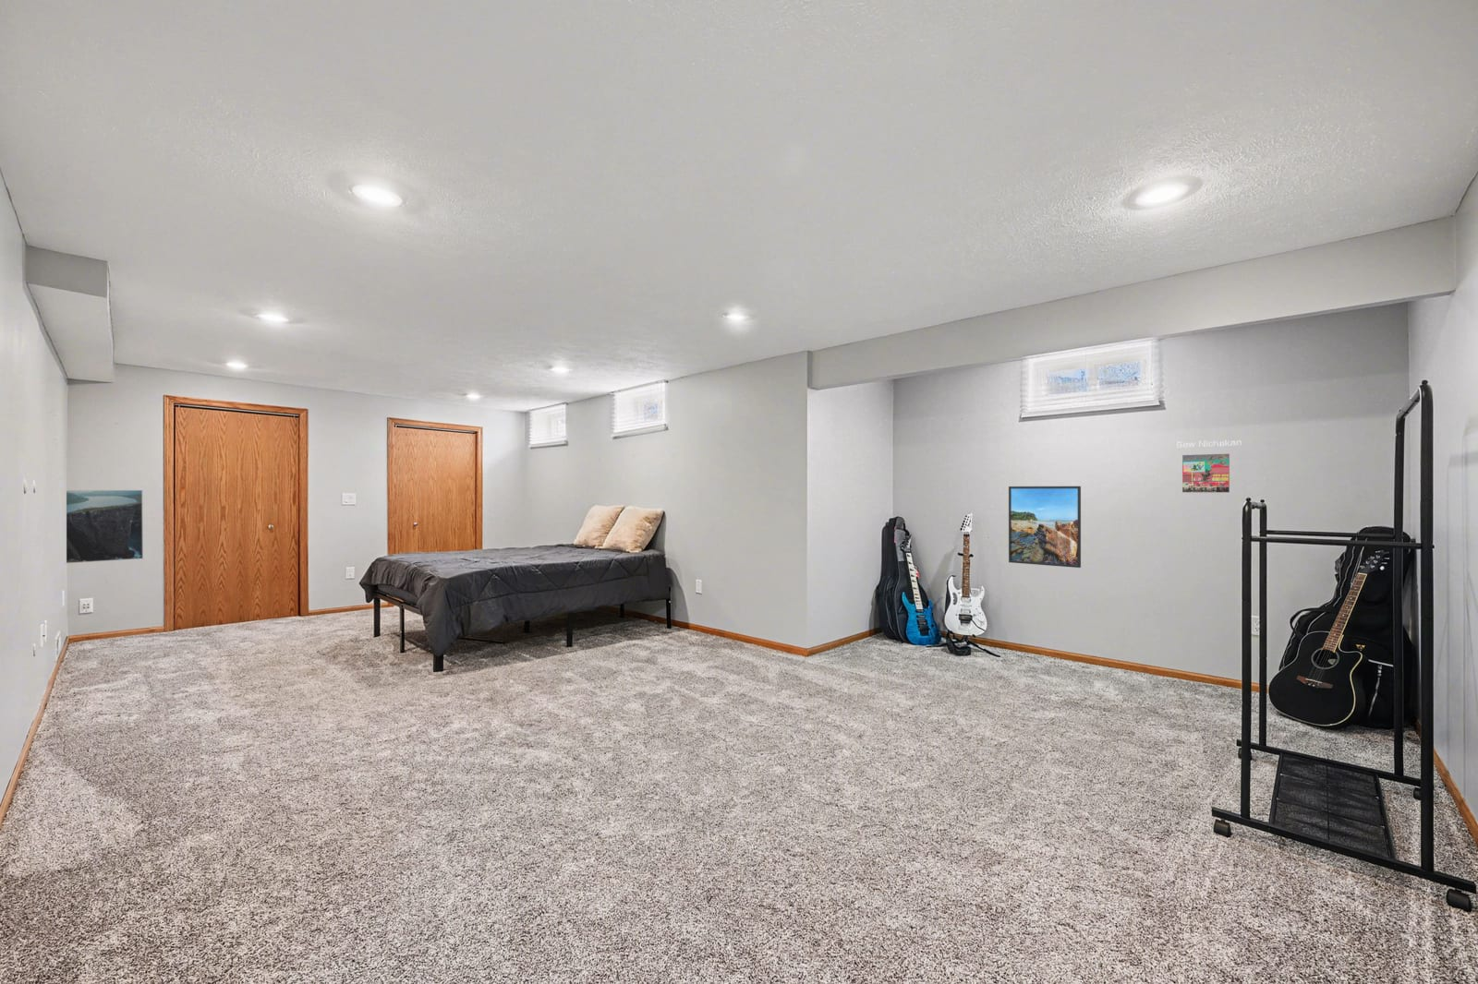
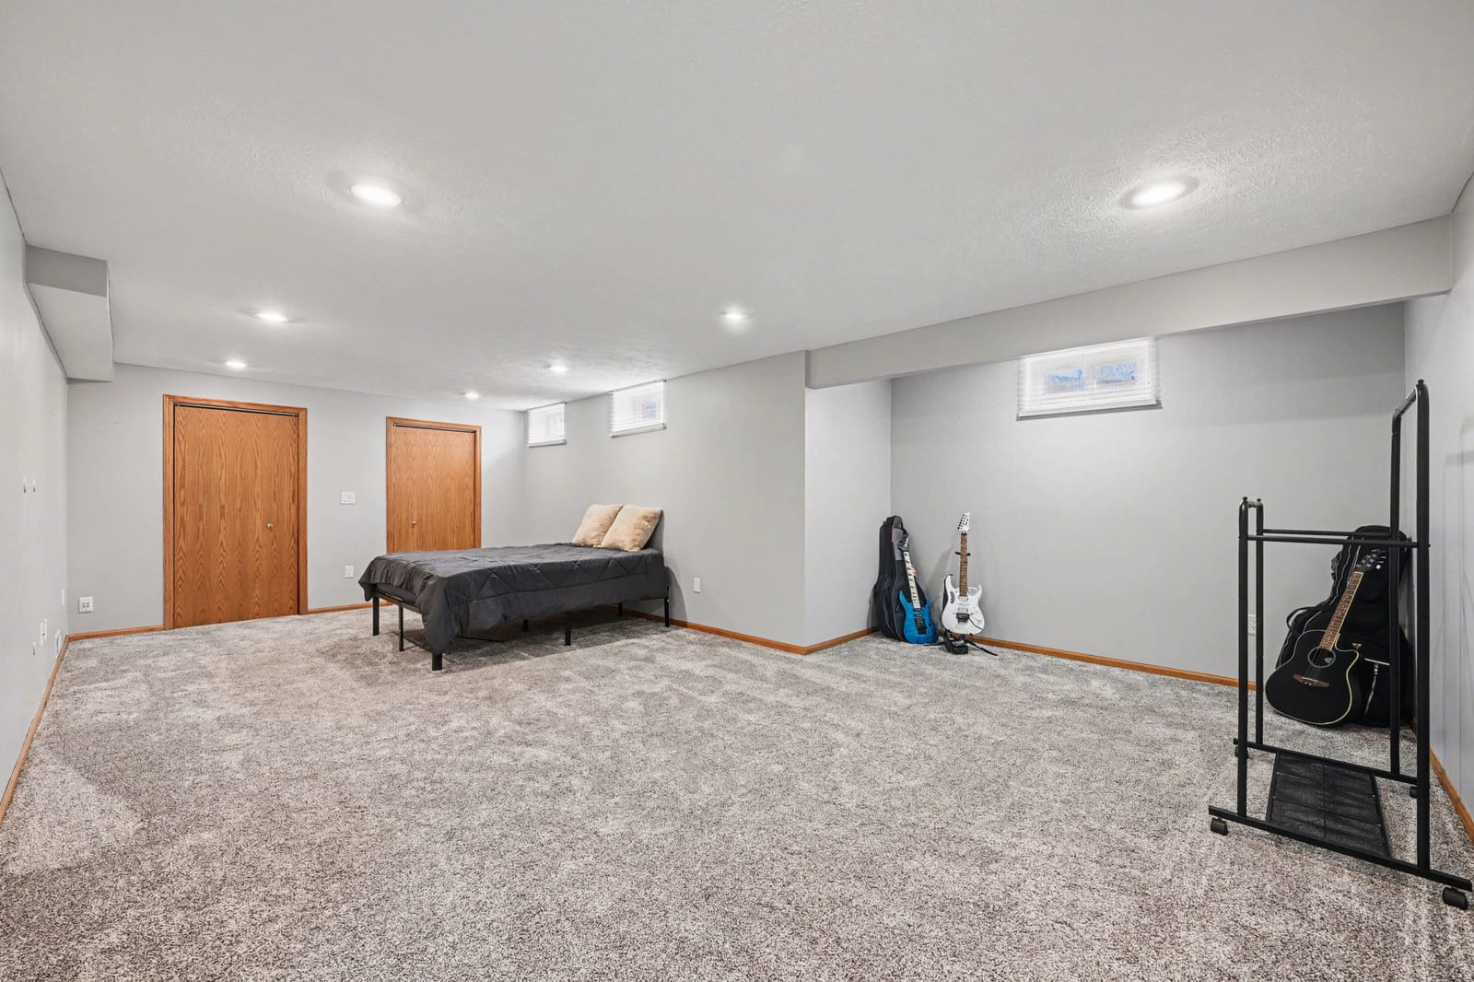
- album cover [1176,438,1243,493]
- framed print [1008,485,1081,569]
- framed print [66,489,144,564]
